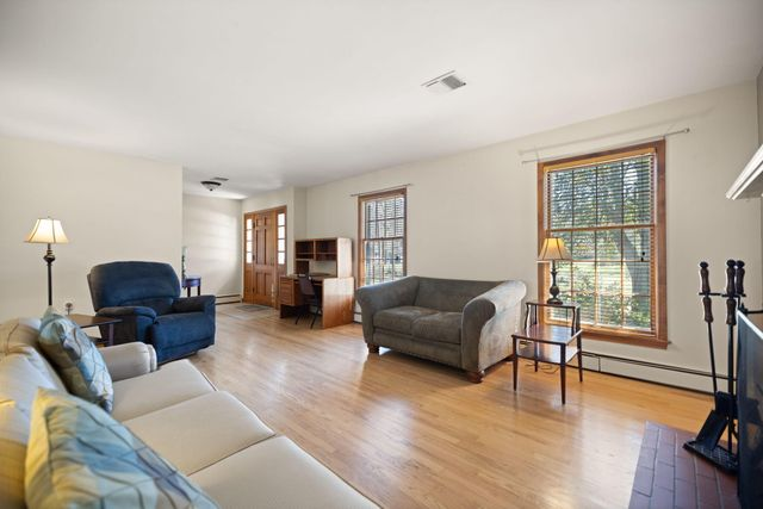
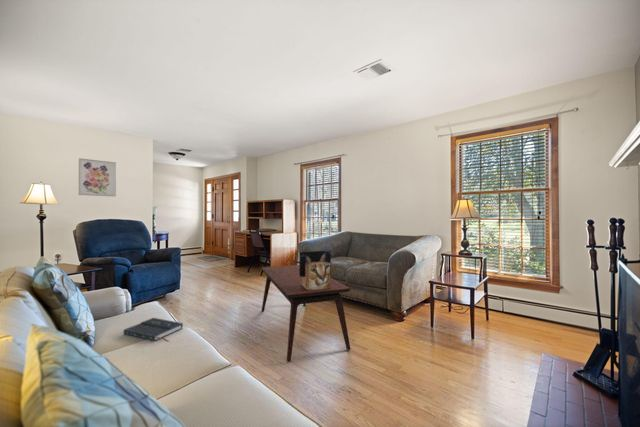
+ book [122,317,184,343]
+ decorative box [298,249,332,290]
+ coffee table [261,264,351,363]
+ wall art [78,157,117,197]
